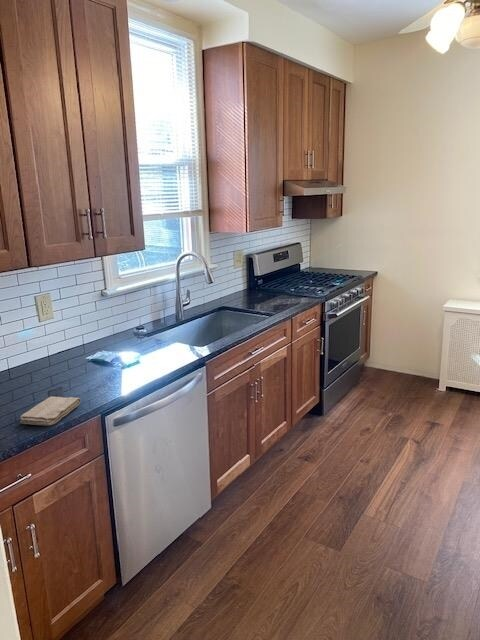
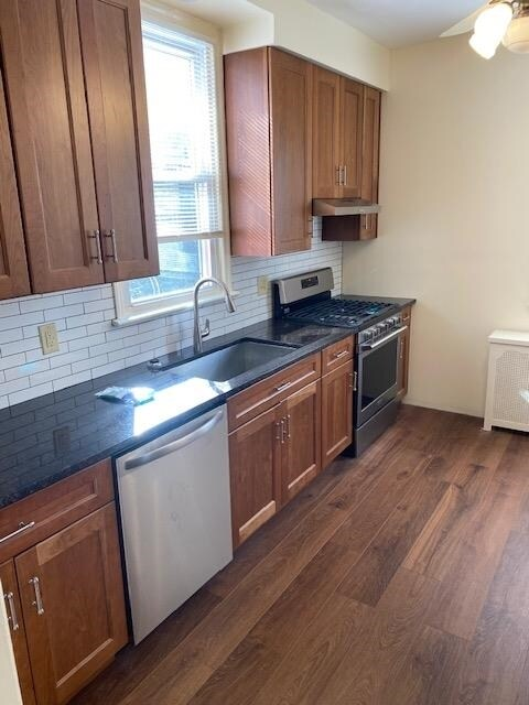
- washcloth [19,396,82,426]
